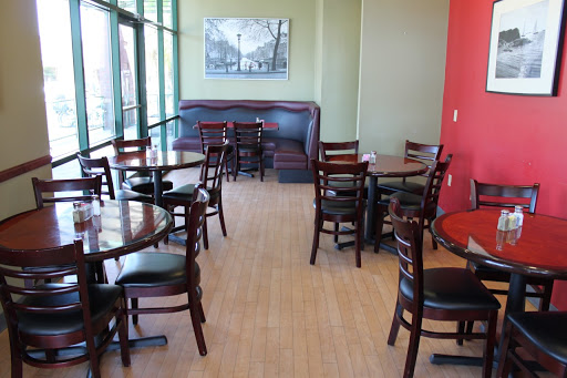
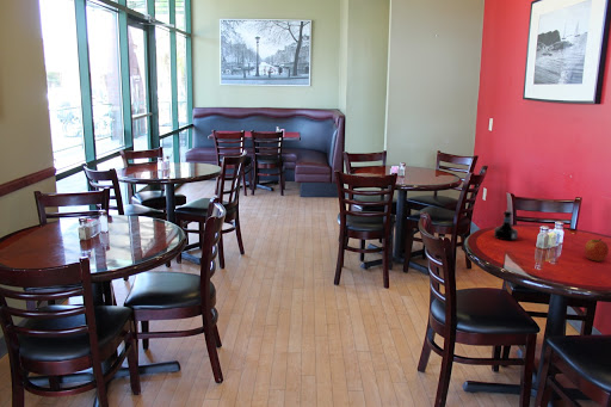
+ apple [584,238,610,263]
+ tequila bottle [493,210,519,241]
